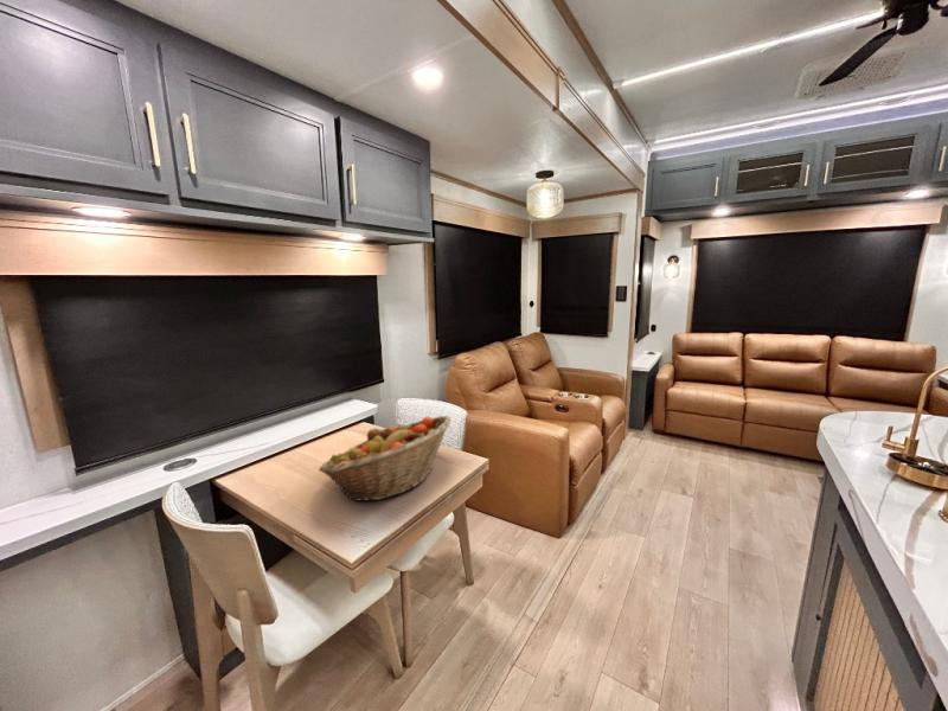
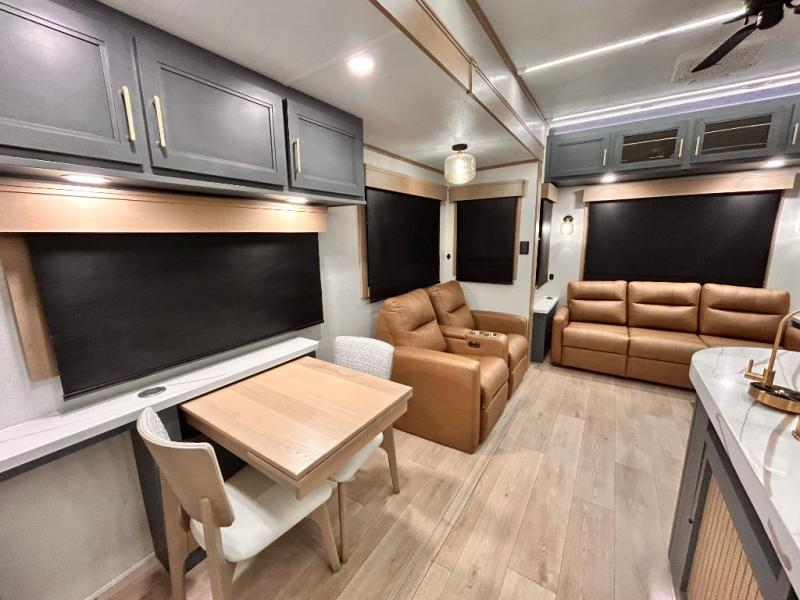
- fruit basket [318,415,451,502]
